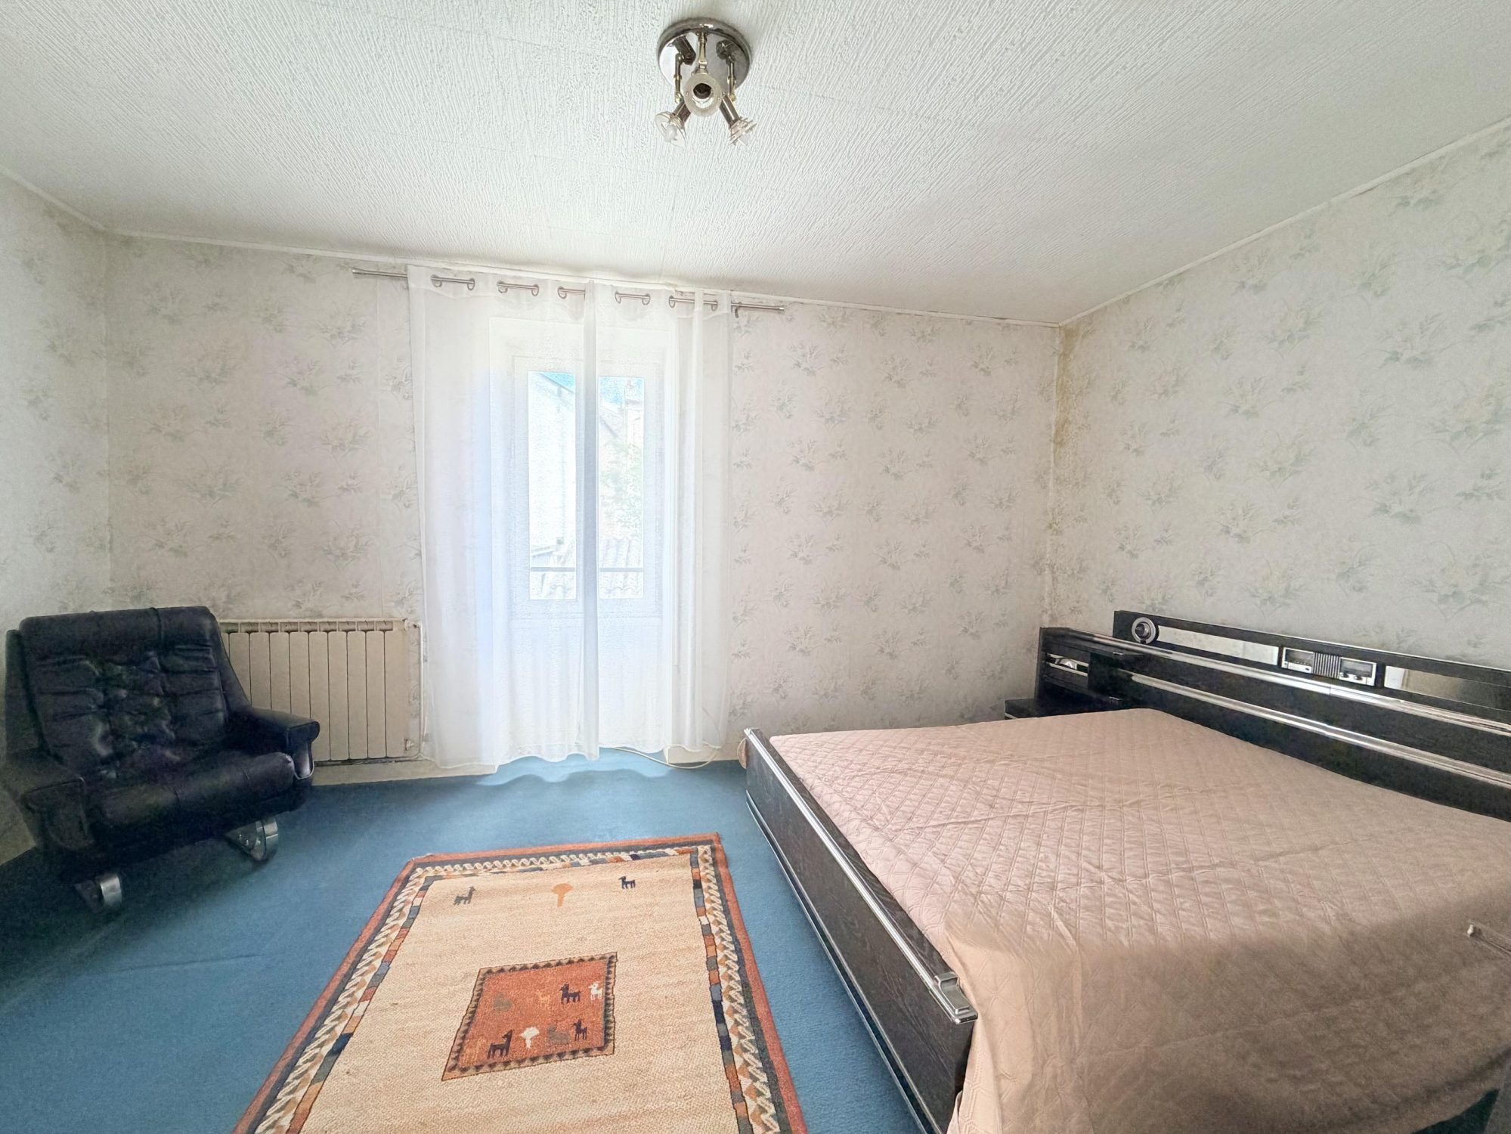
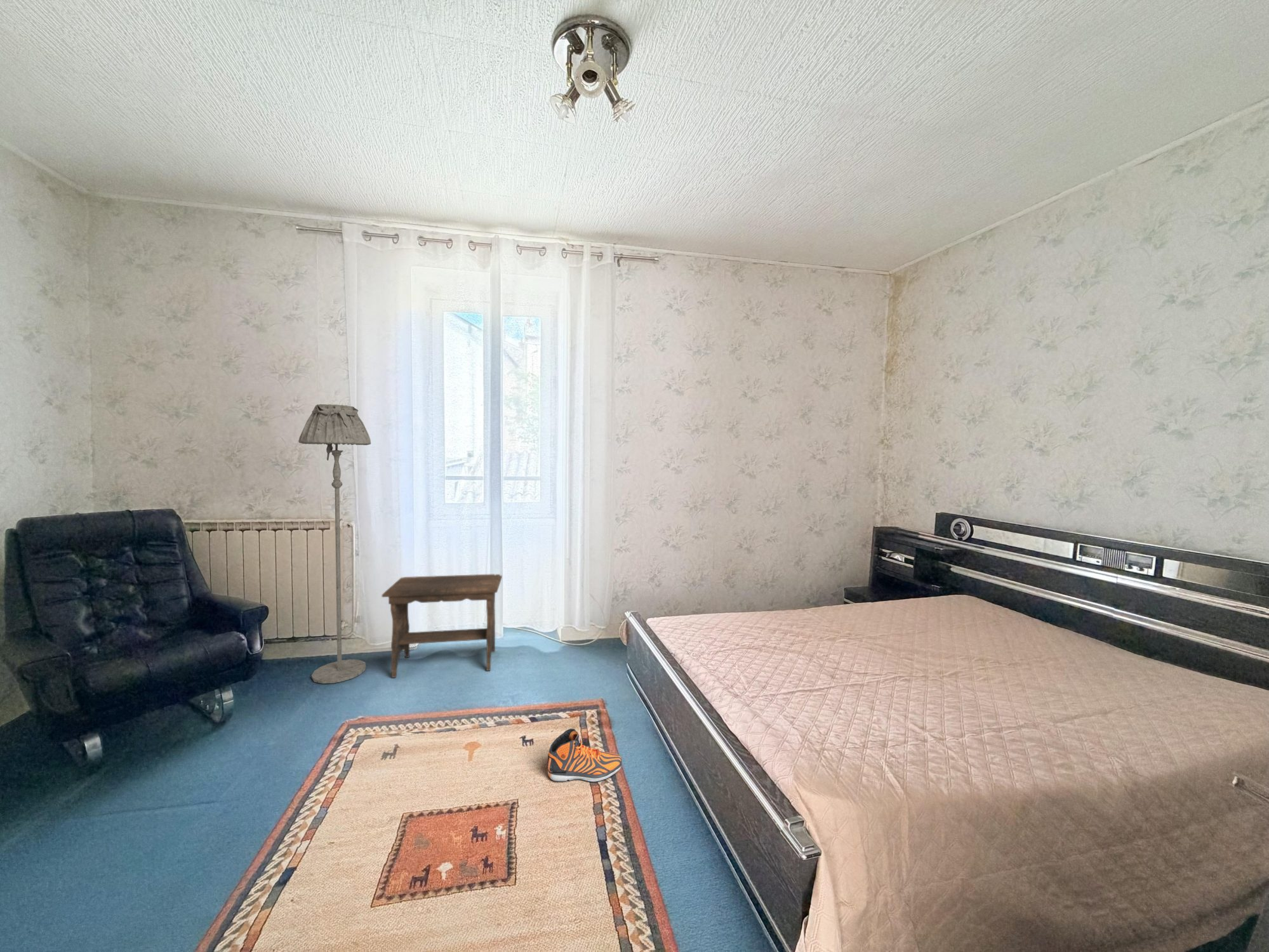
+ floor lamp [298,404,371,684]
+ sneaker [547,728,622,783]
+ footstool [382,574,503,678]
